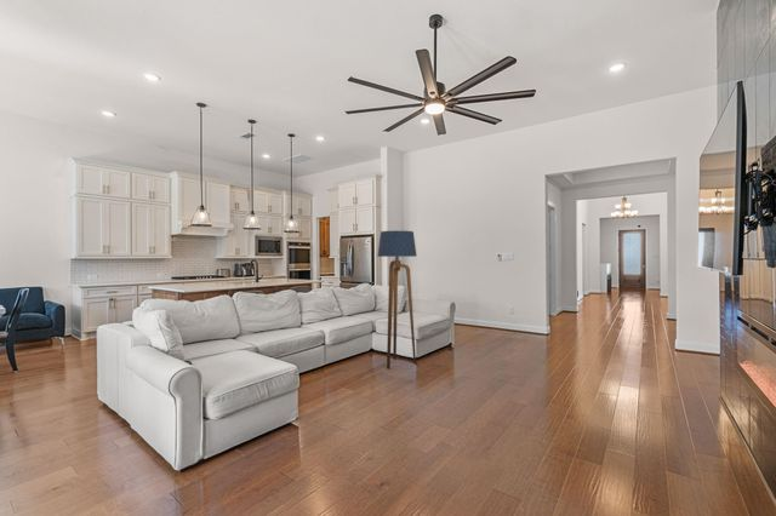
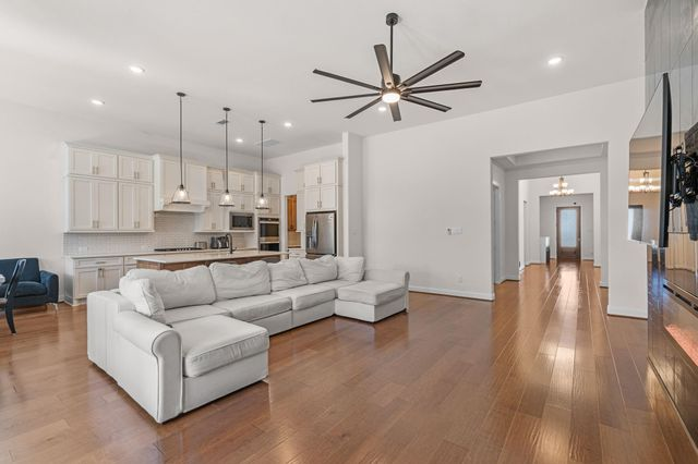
- floor lamp [376,230,418,369]
